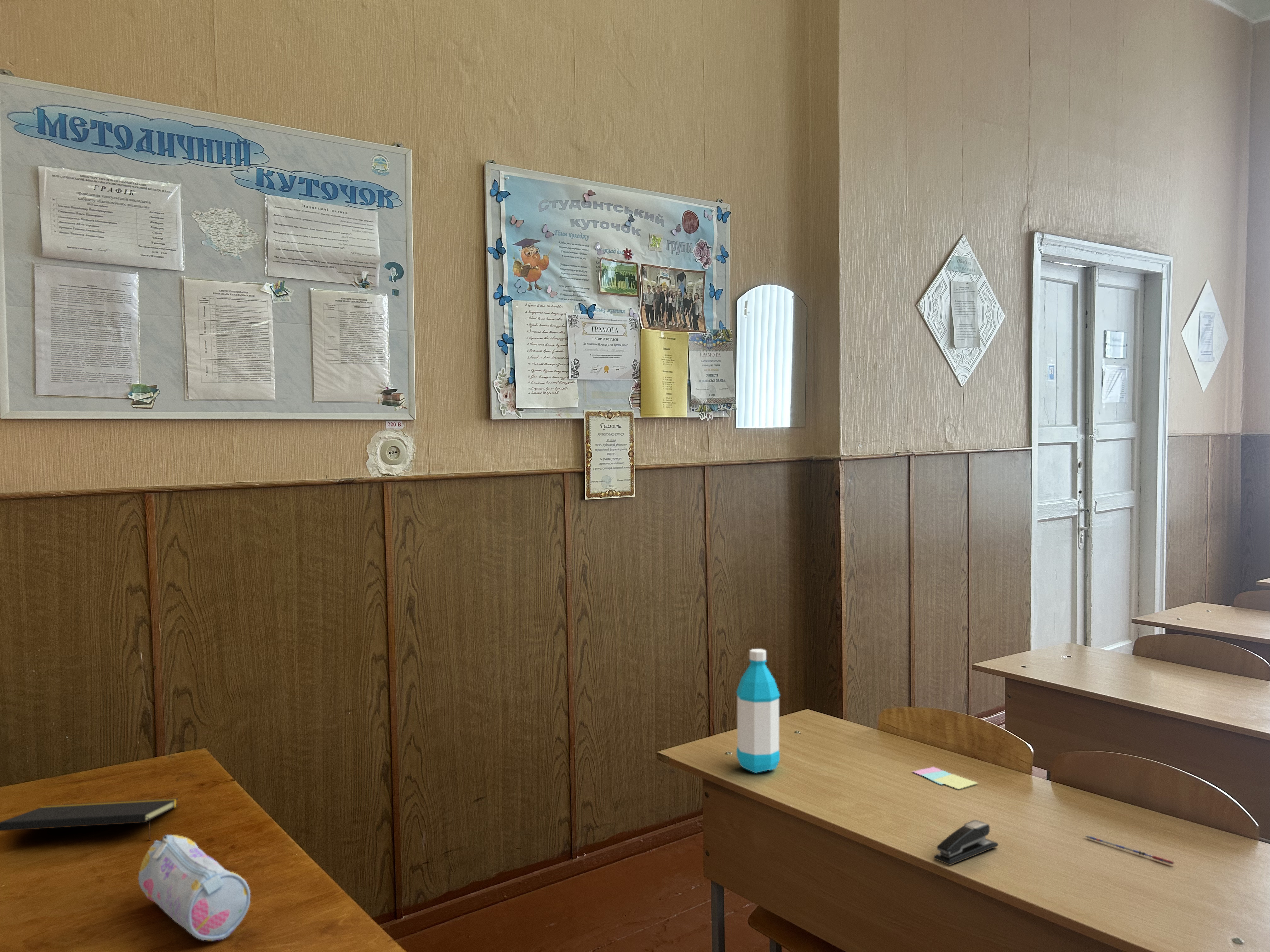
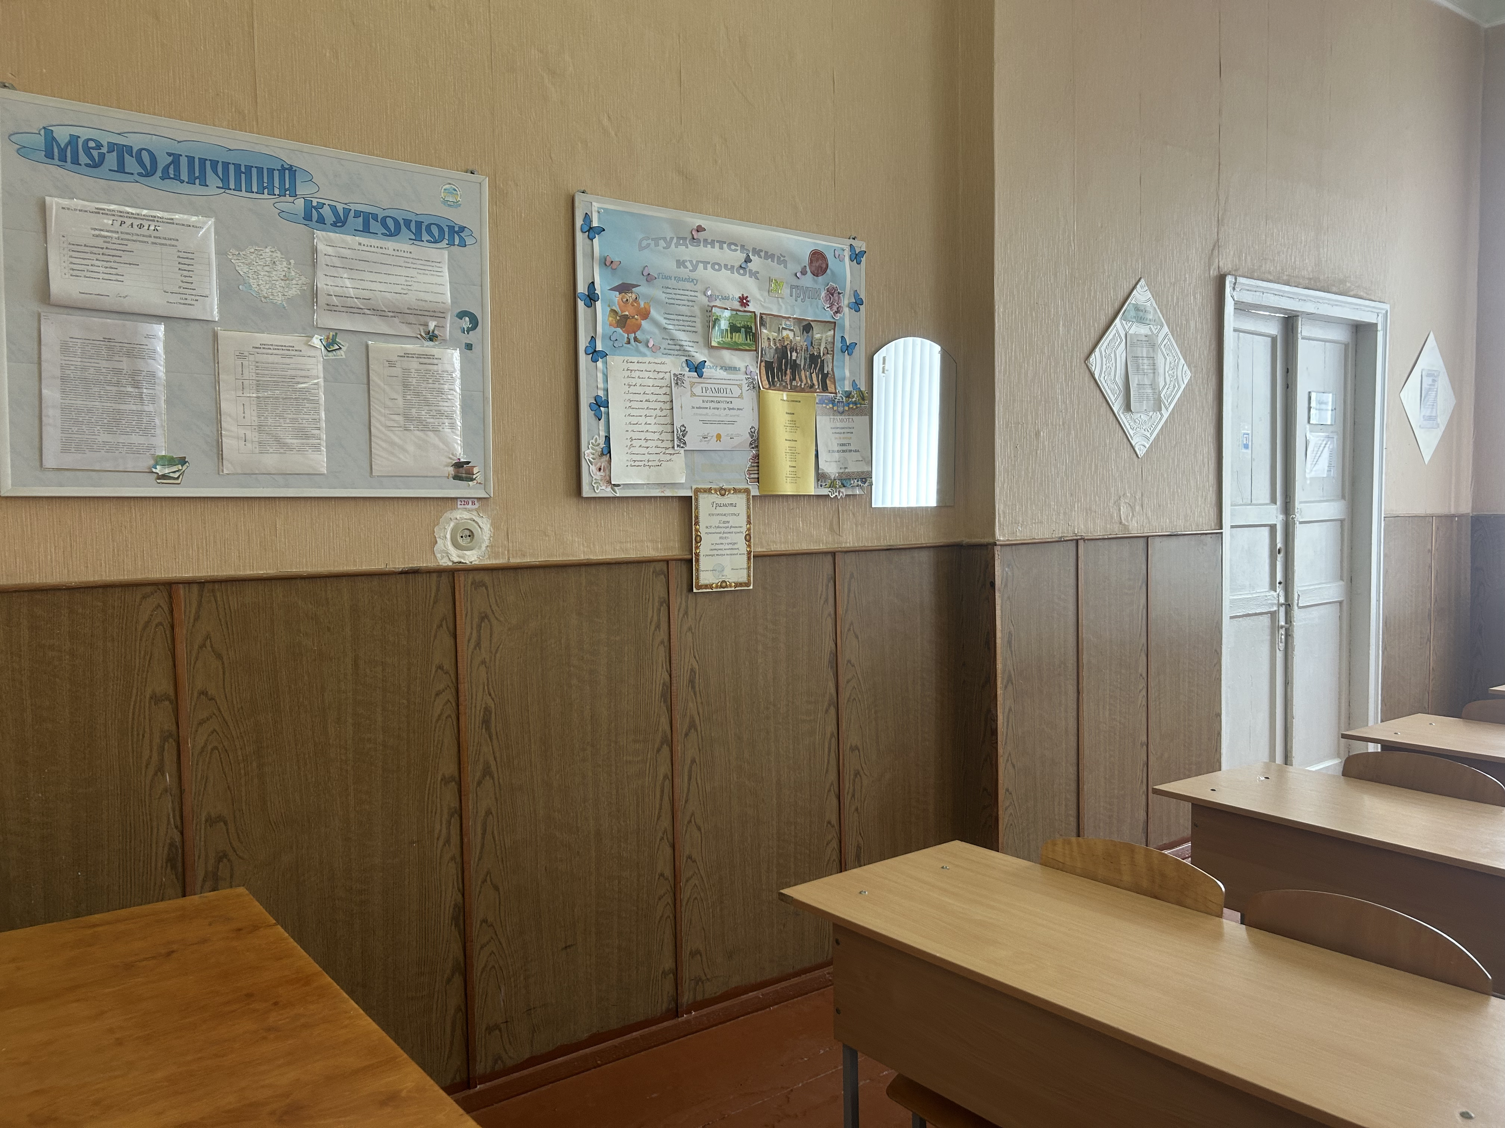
- pencil case [138,834,251,941]
- sticky notes [912,766,979,790]
- pen [1085,835,1175,865]
- notepad [0,798,179,841]
- water bottle [736,649,780,774]
- stapler [933,819,998,865]
